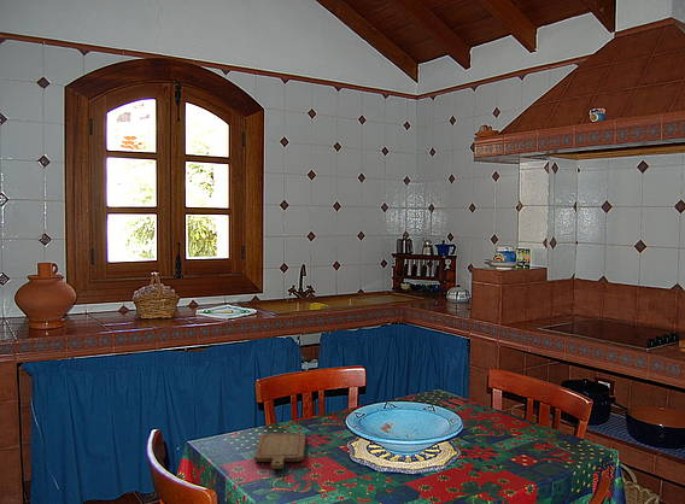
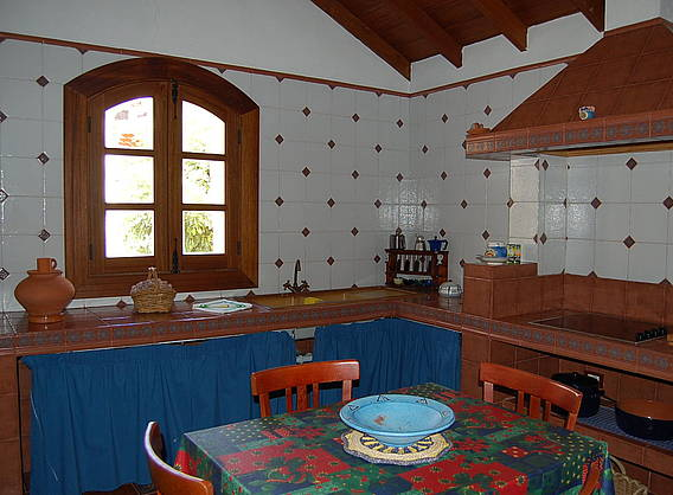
- chopping board [253,432,306,470]
